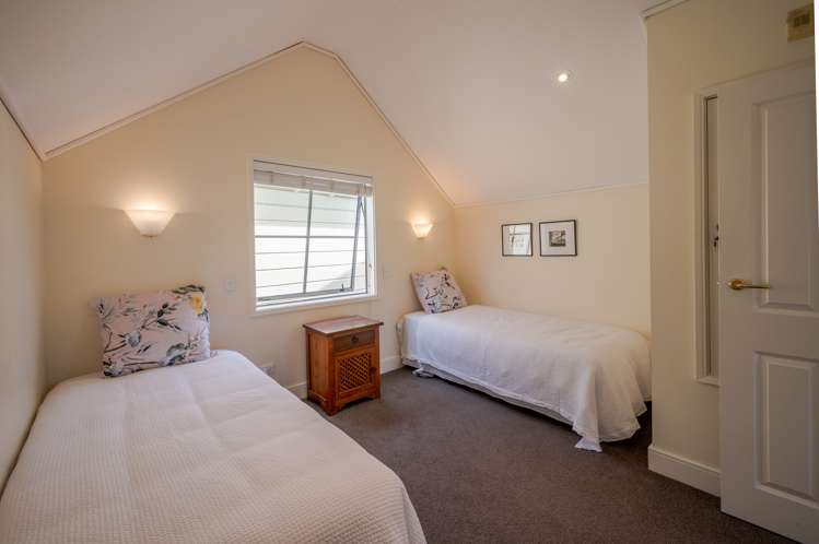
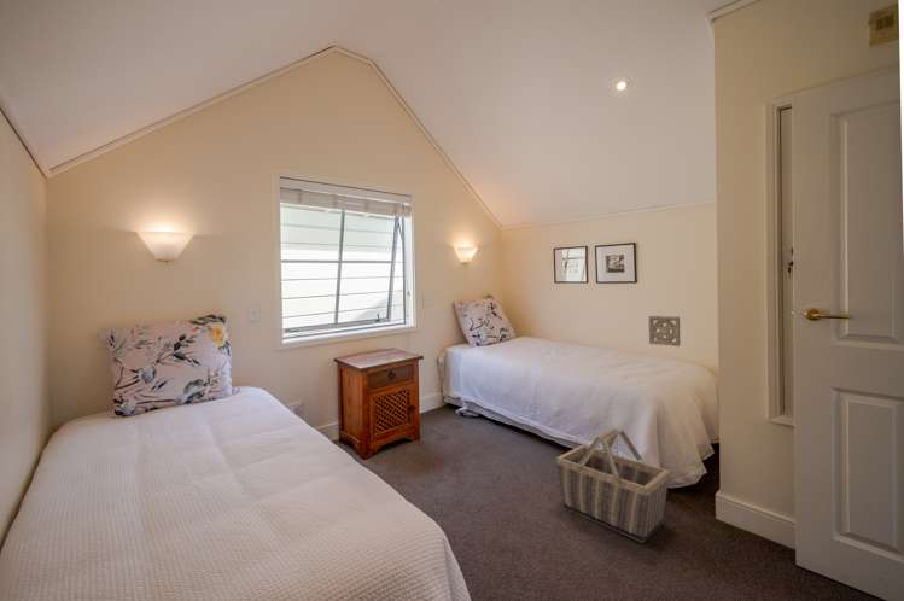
+ wall ornament [648,315,682,348]
+ basket [555,427,671,544]
